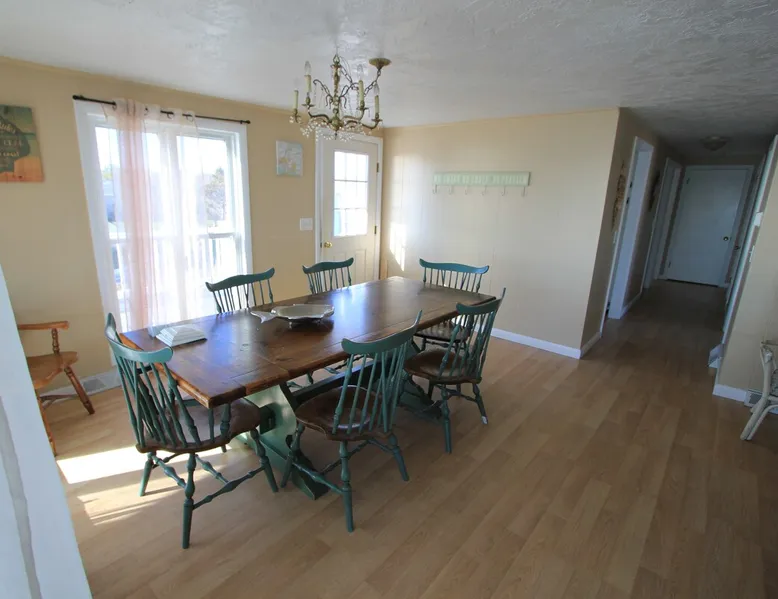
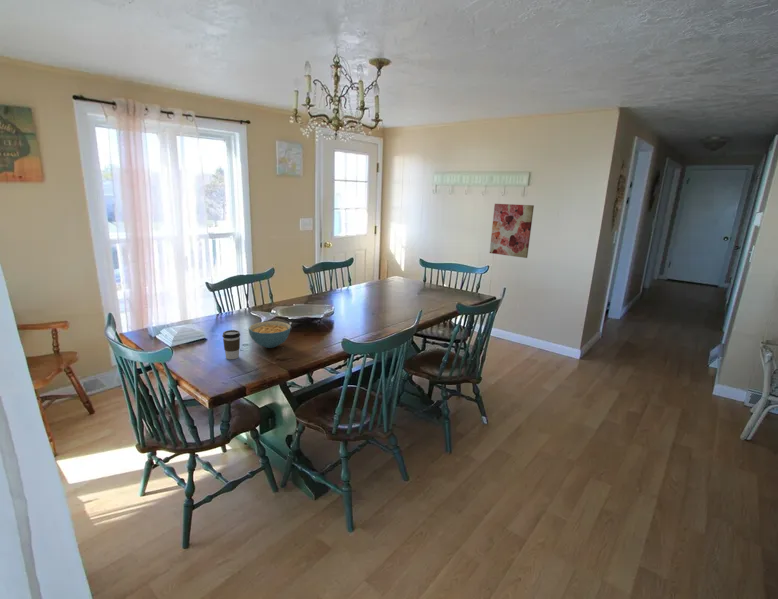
+ cereal bowl [248,320,292,349]
+ wall art [489,203,535,259]
+ coffee cup [221,329,241,360]
